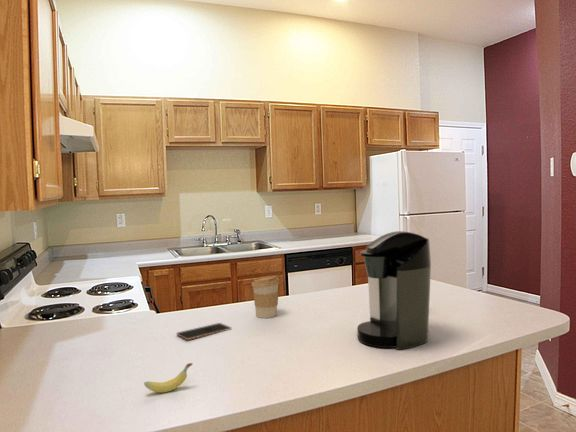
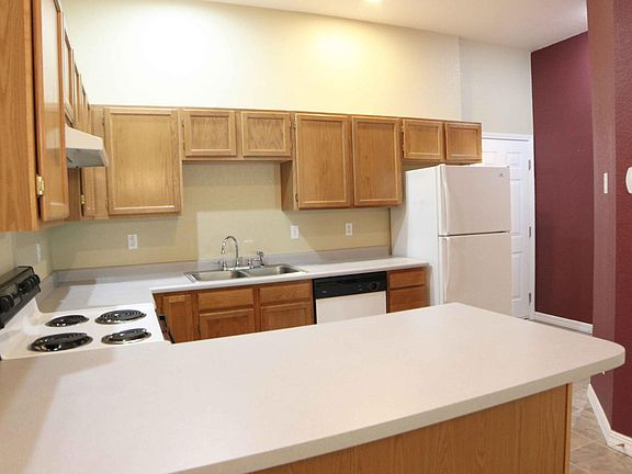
- coffee maker [356,230,432,350]
- coffee cup [251,275,280,319]
- smartphone [175,322,233,341]
- fruit [143,362,194,394]
